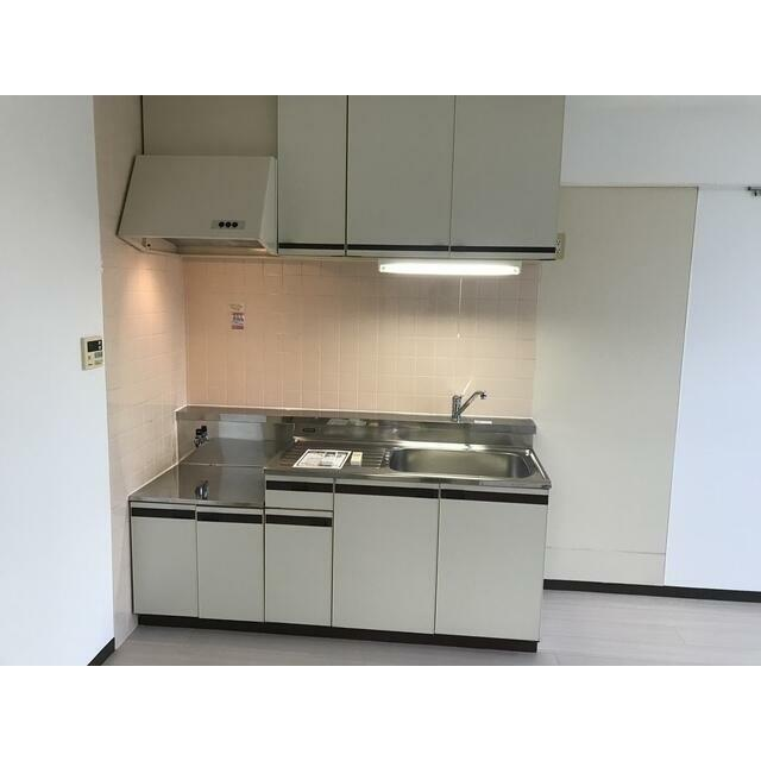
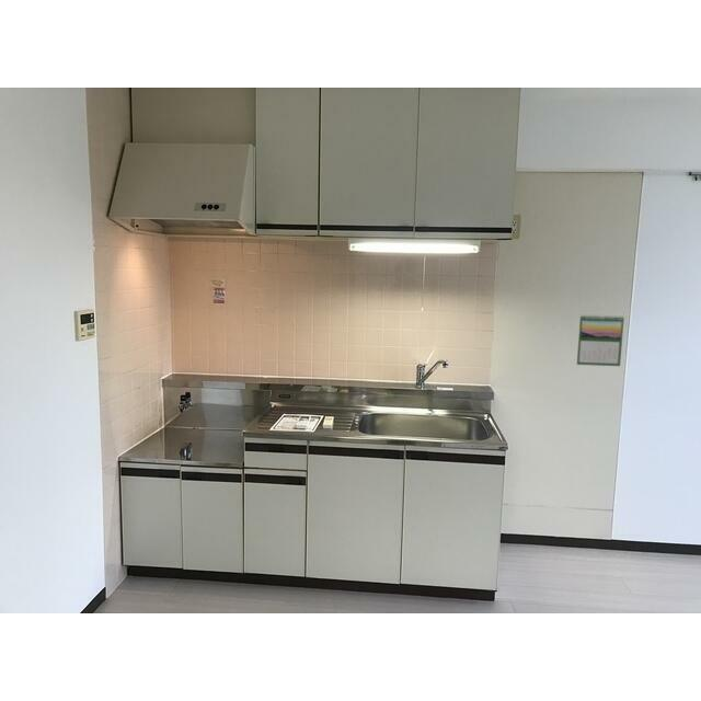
+ calendar [576,313,625,367]
